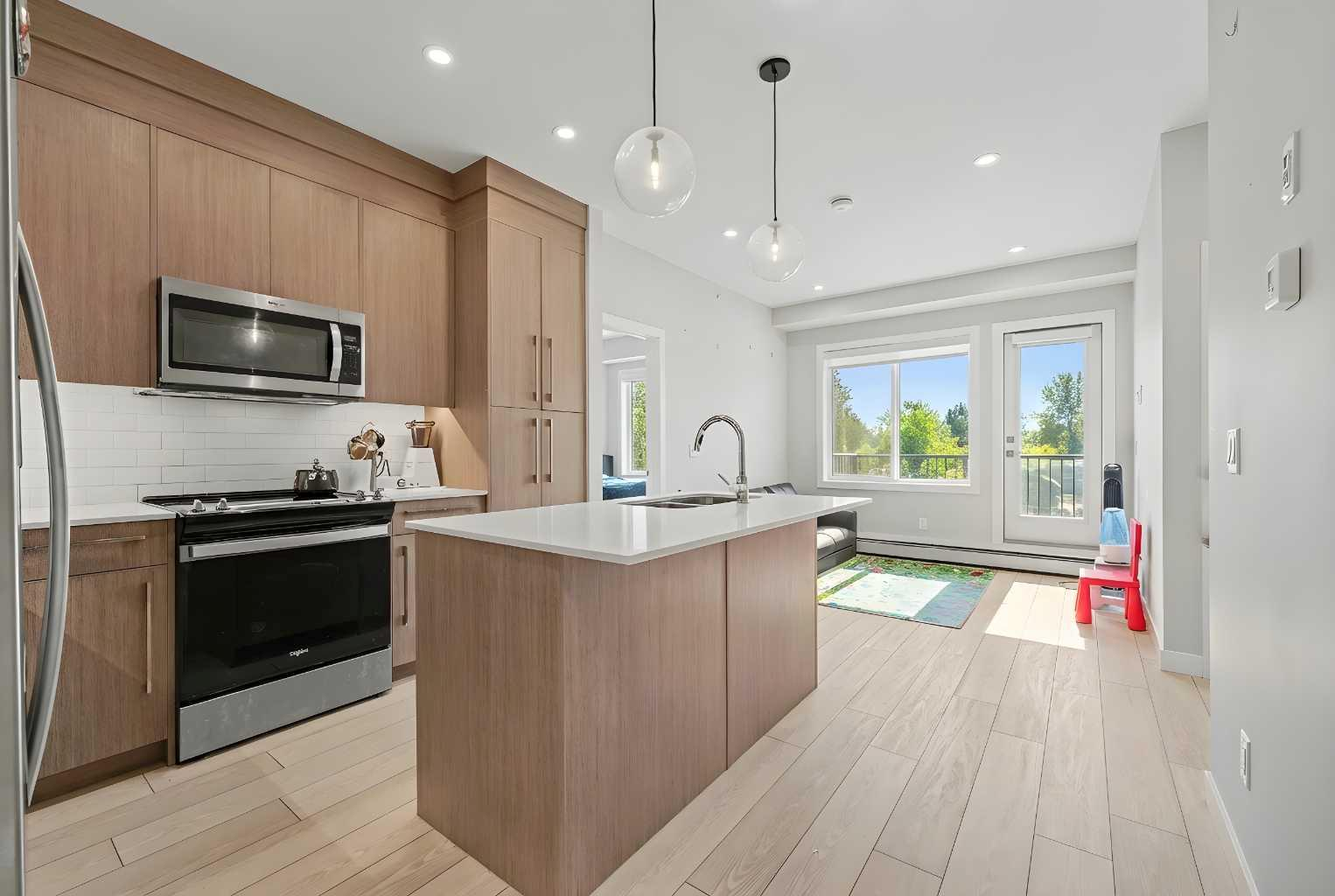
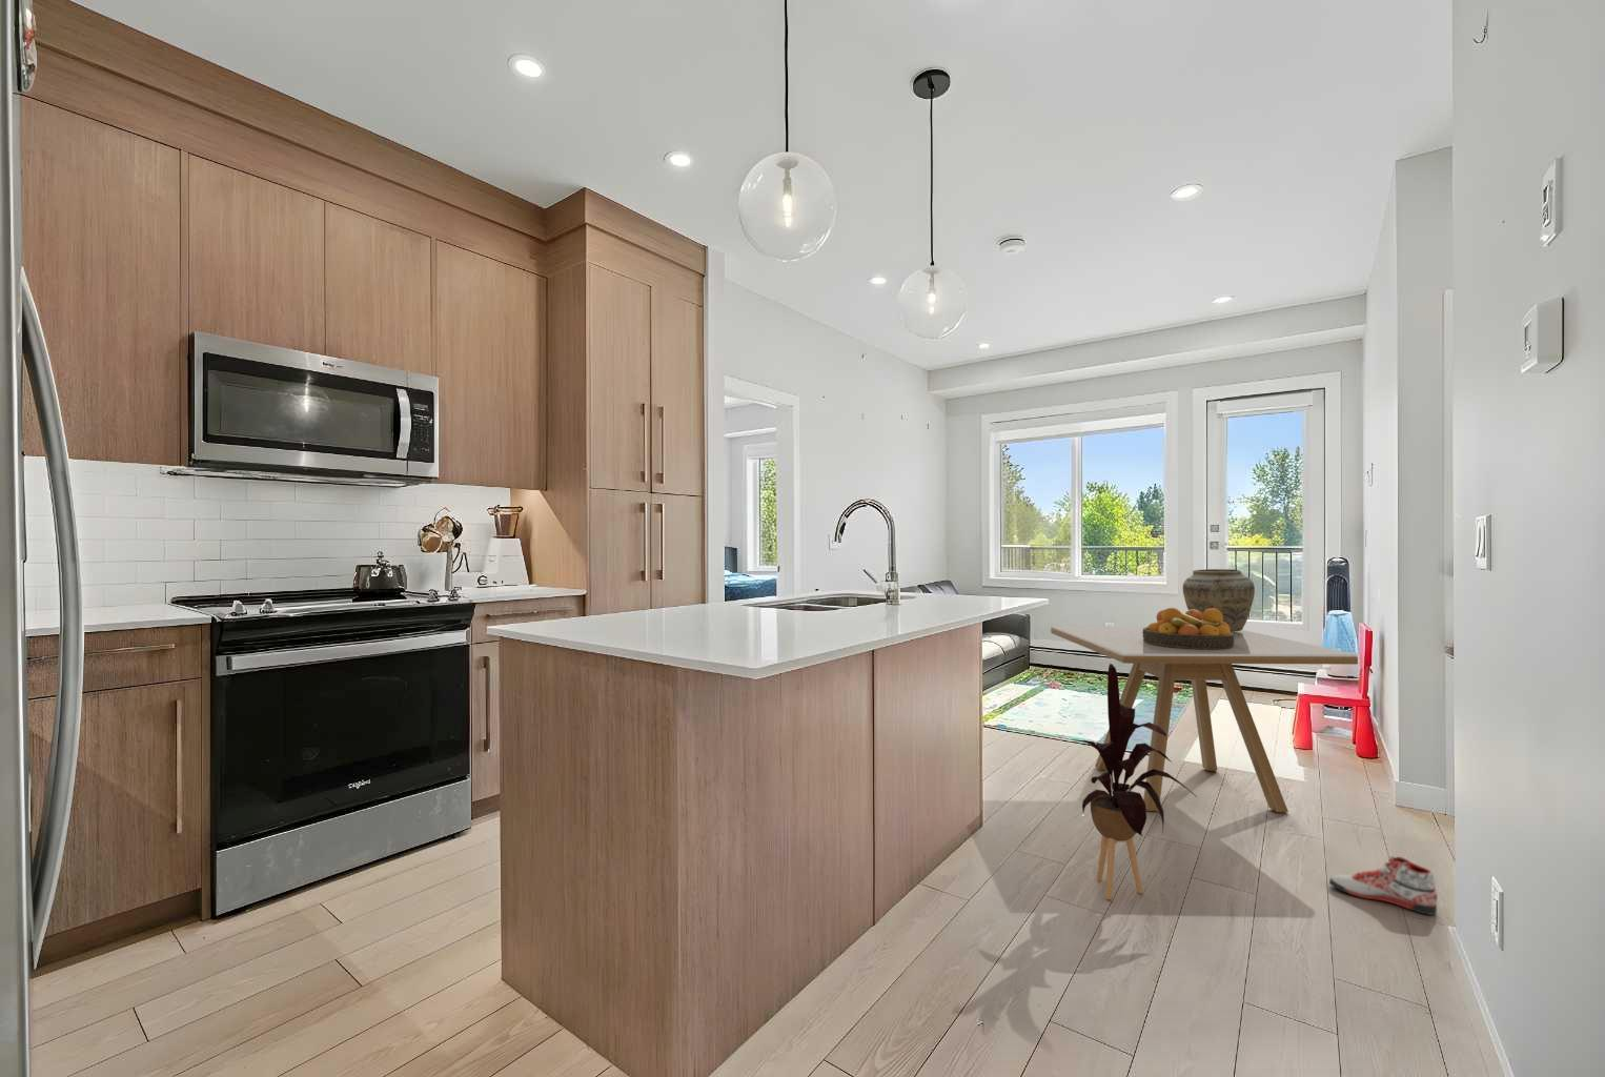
+ fruit bowl [1142,607,1235,649]
+ vase [1182,567,1256,631]
+ house plant [1072,662,1197,900]
+ dining table [1050,625,1359,814]
+ sneaker [1328,855,1439,916]
